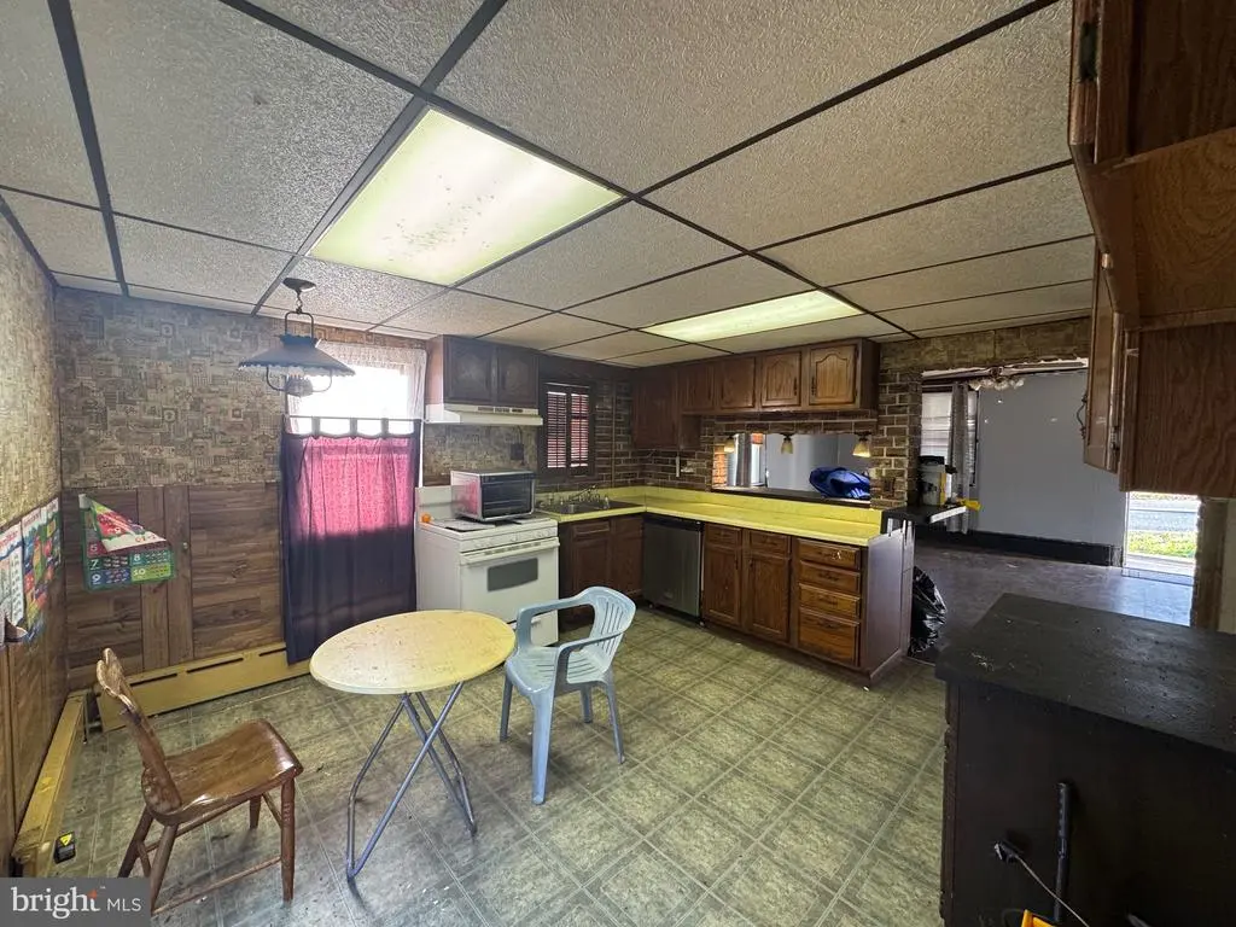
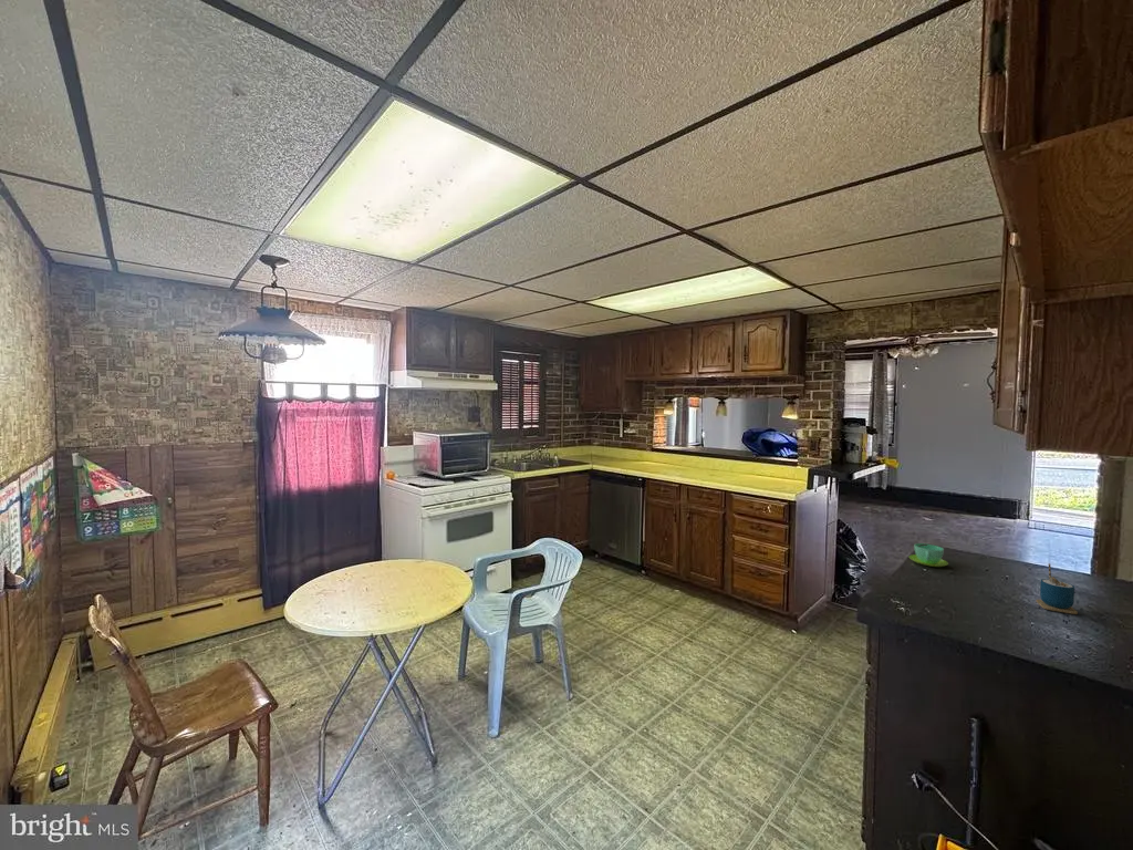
+ cup [908,542,949,568]
+ cup [1036,562,1079,615]
